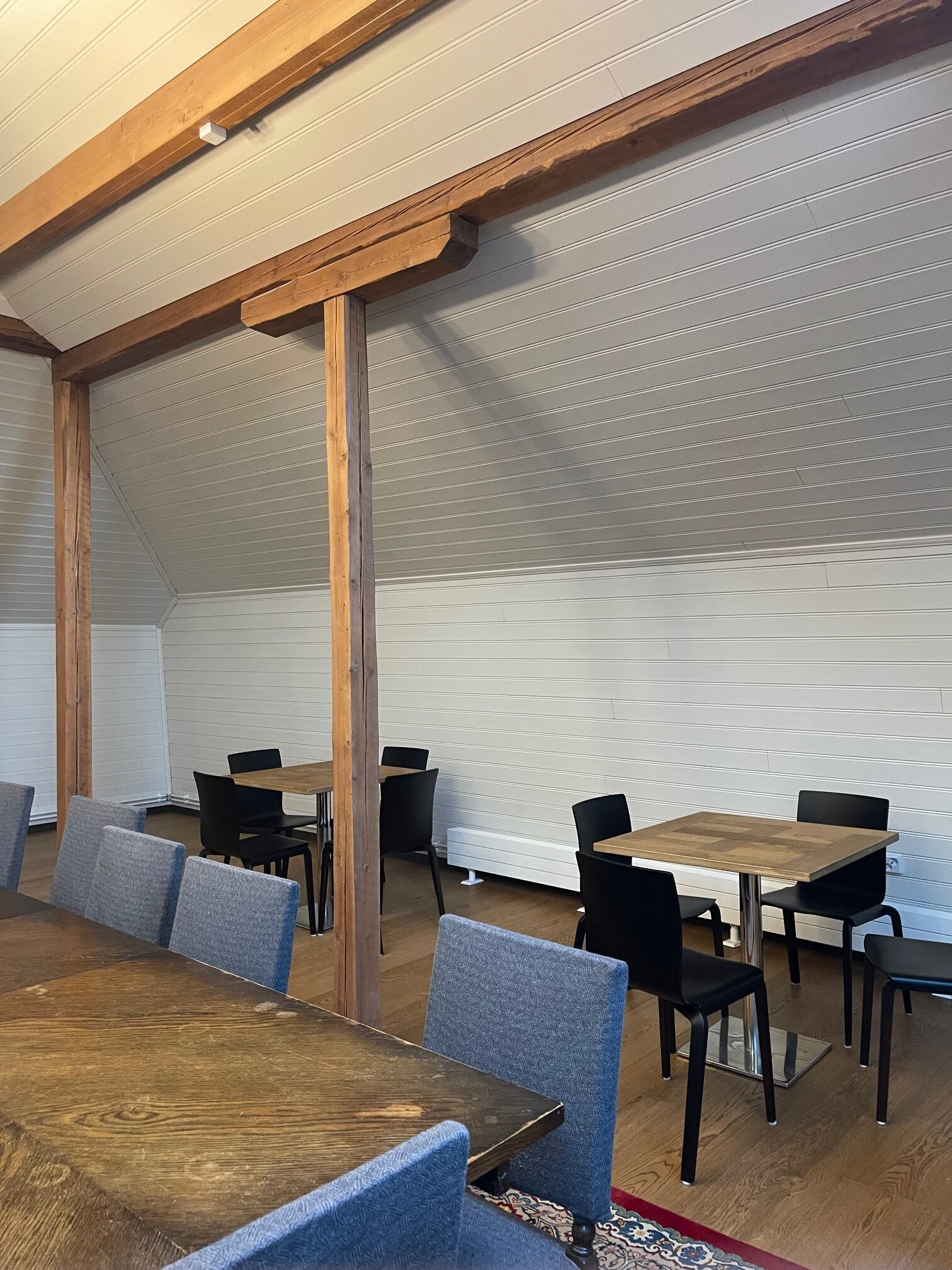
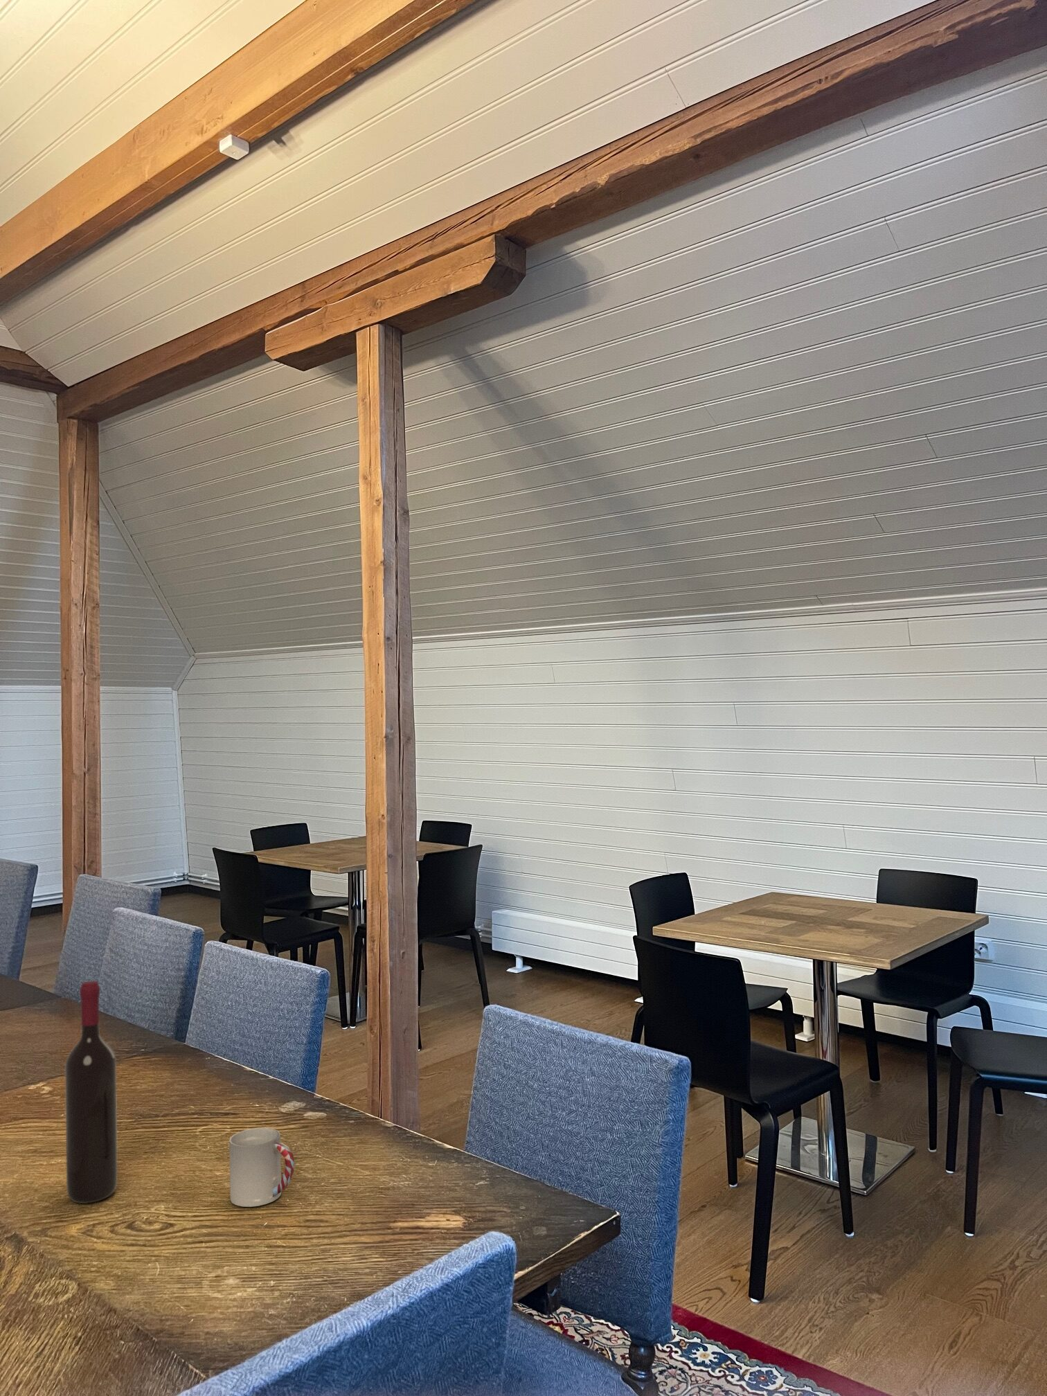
+ wine bottle [65,980,119,1205]
+ cup [229,1128,295,1208]
